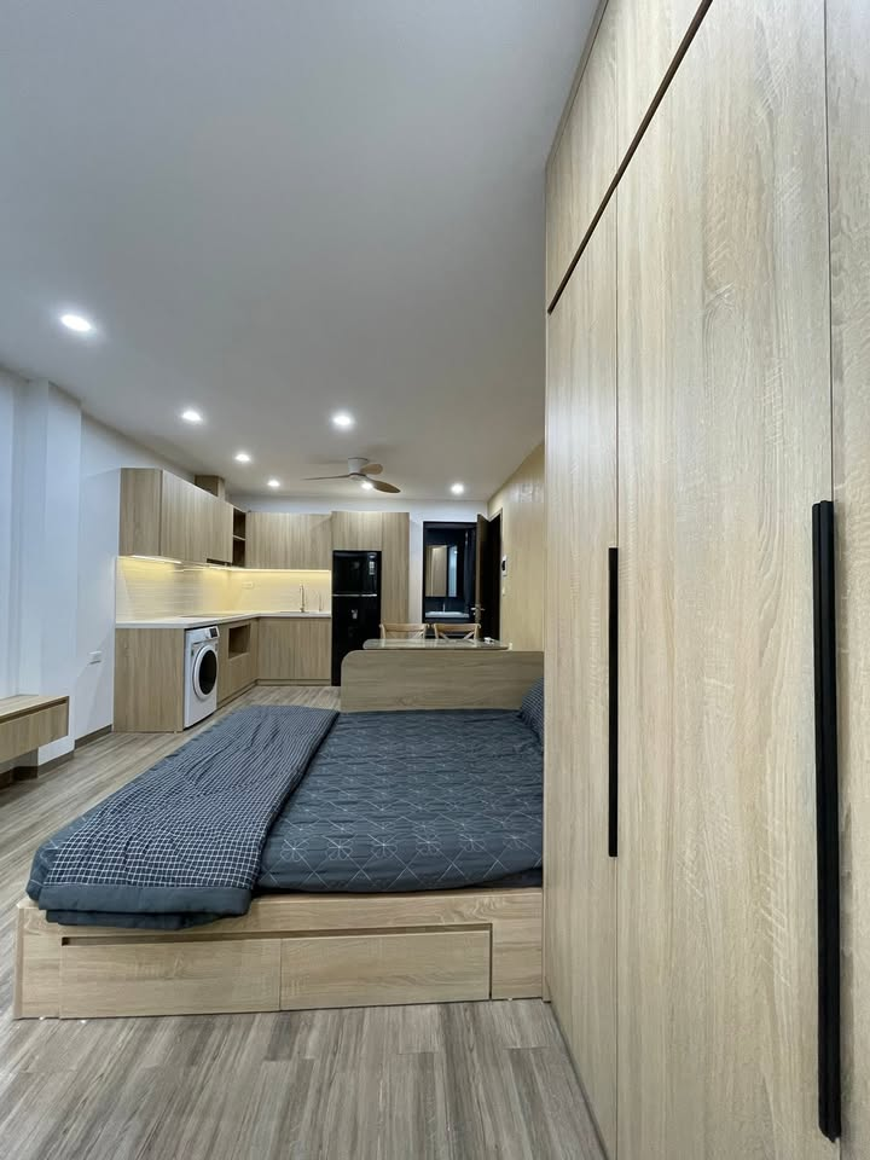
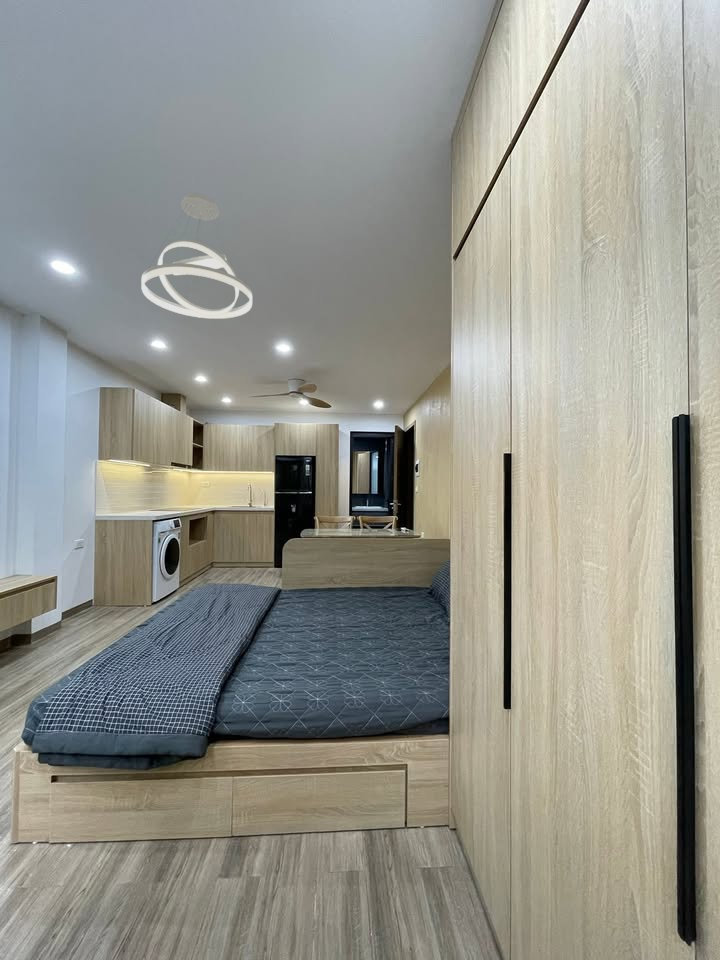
+ pendant light [140,193,253,320]
